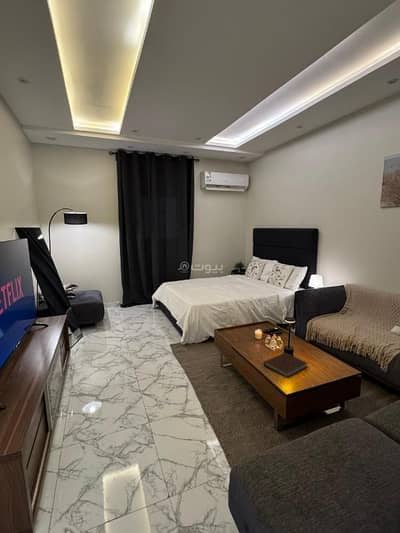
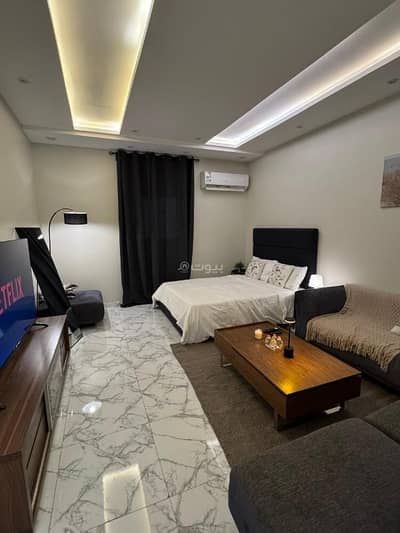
- notebook [263,352,309,379]
